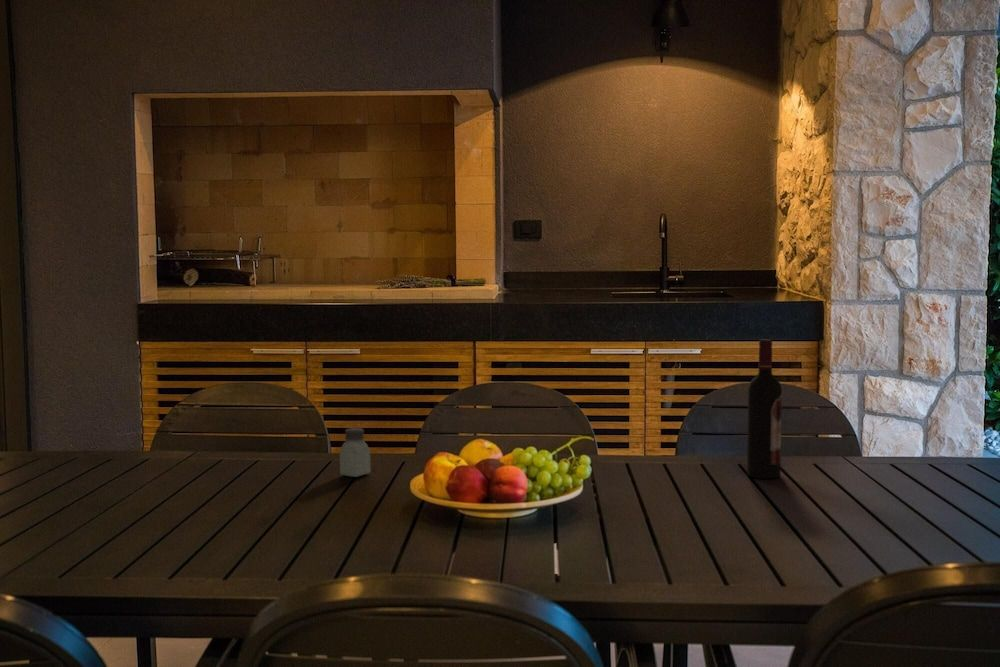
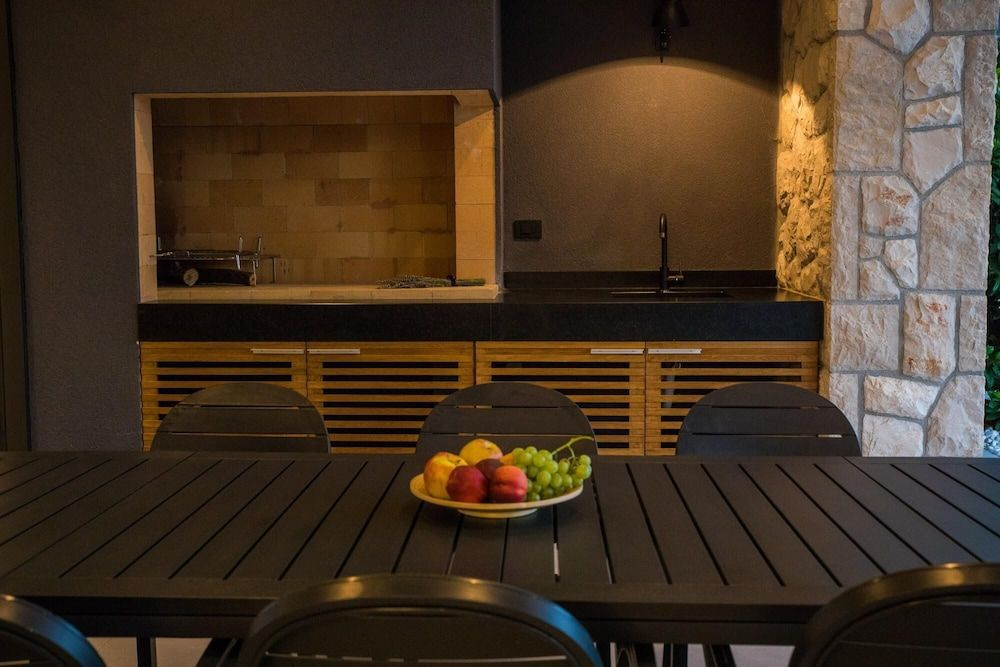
- wine bottle [746,338,783,479]
- saltshaker [339,427,372,478]
